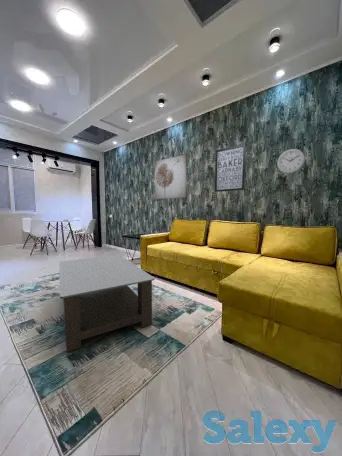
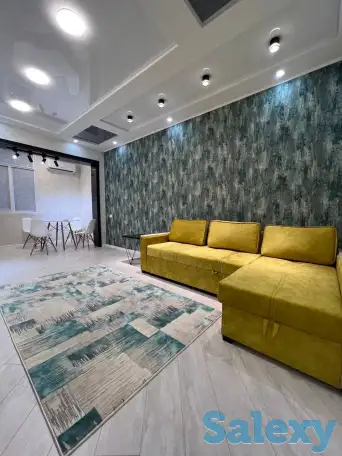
- coffee table [58,254,156,353]
- wall art [154,154,188,200]
- wall art [214,143,247,193]
- wall clock [276,148,306,174]
